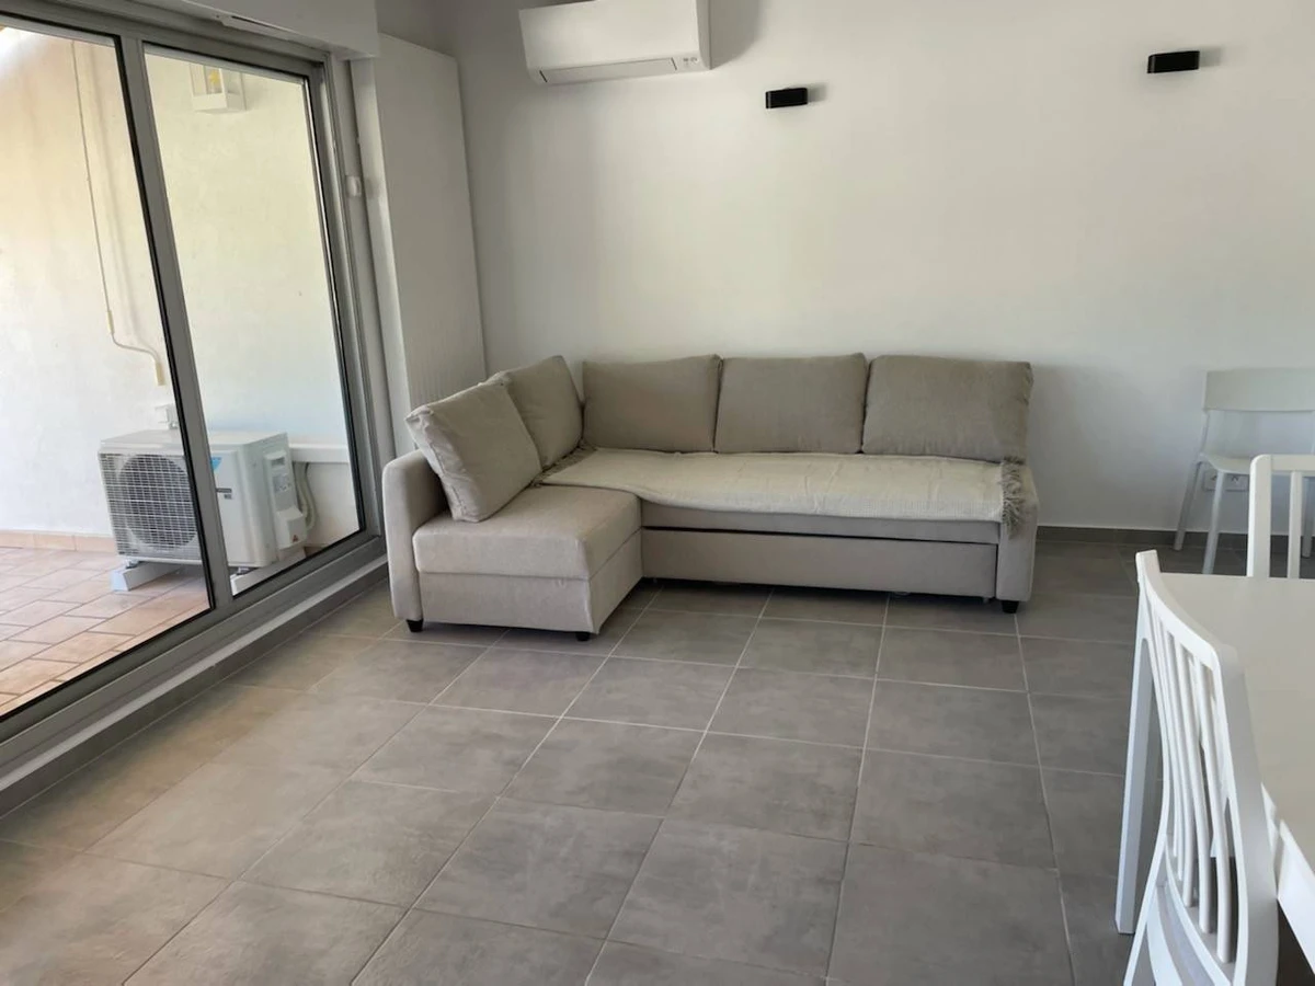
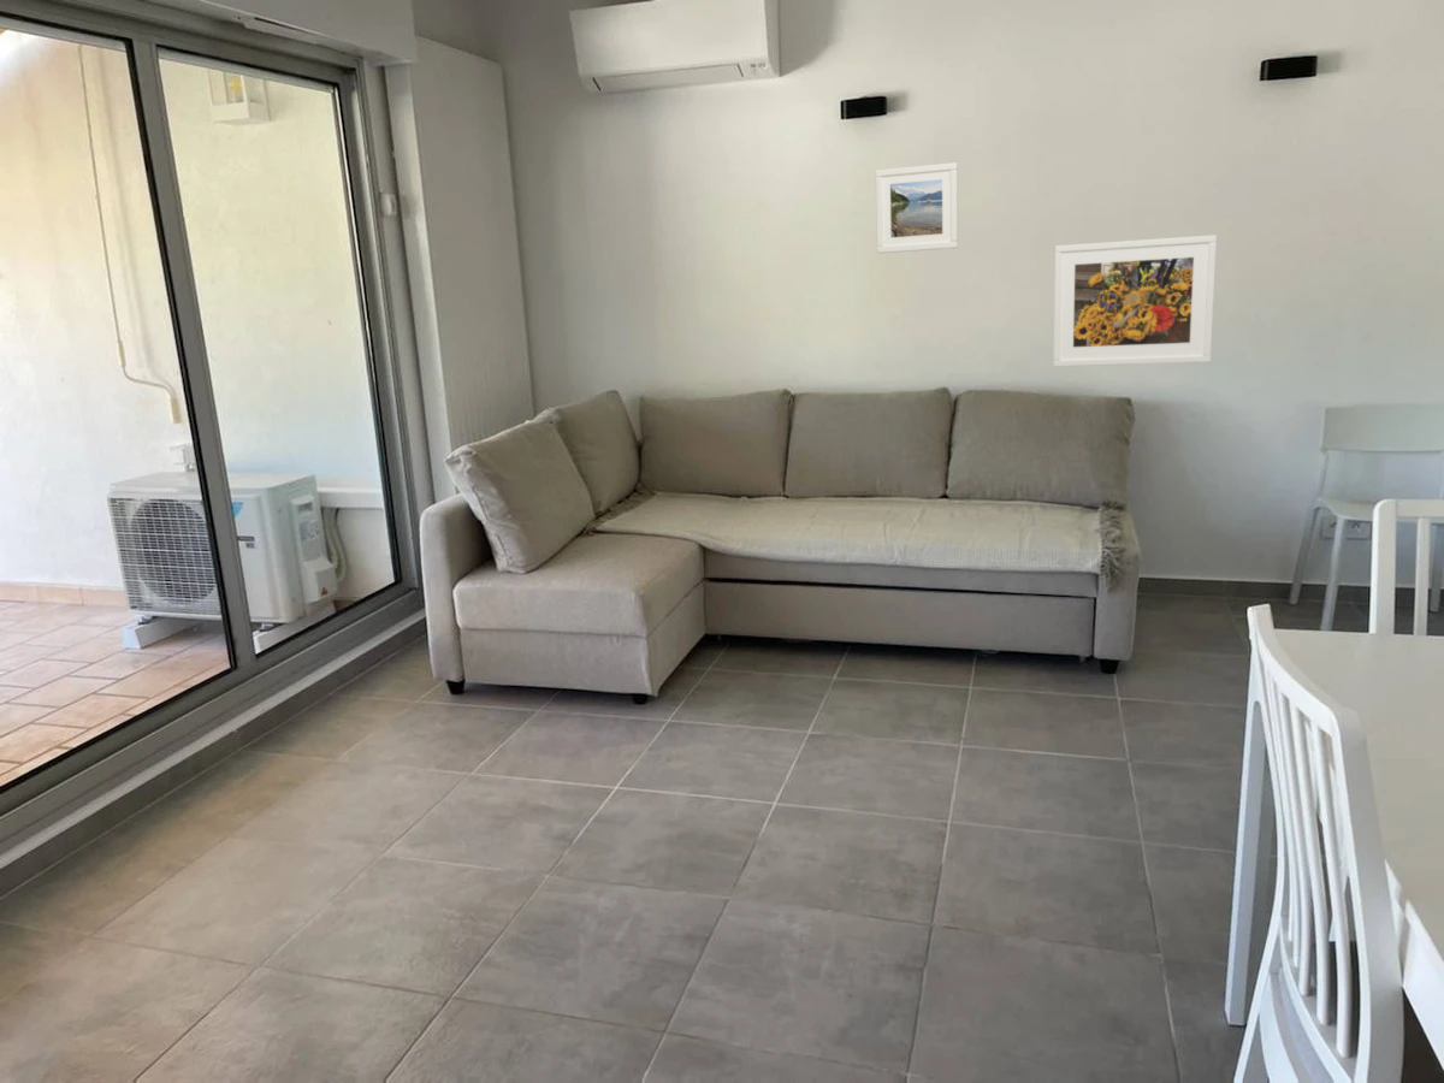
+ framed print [875,161,959,255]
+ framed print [1052,233,1218,368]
